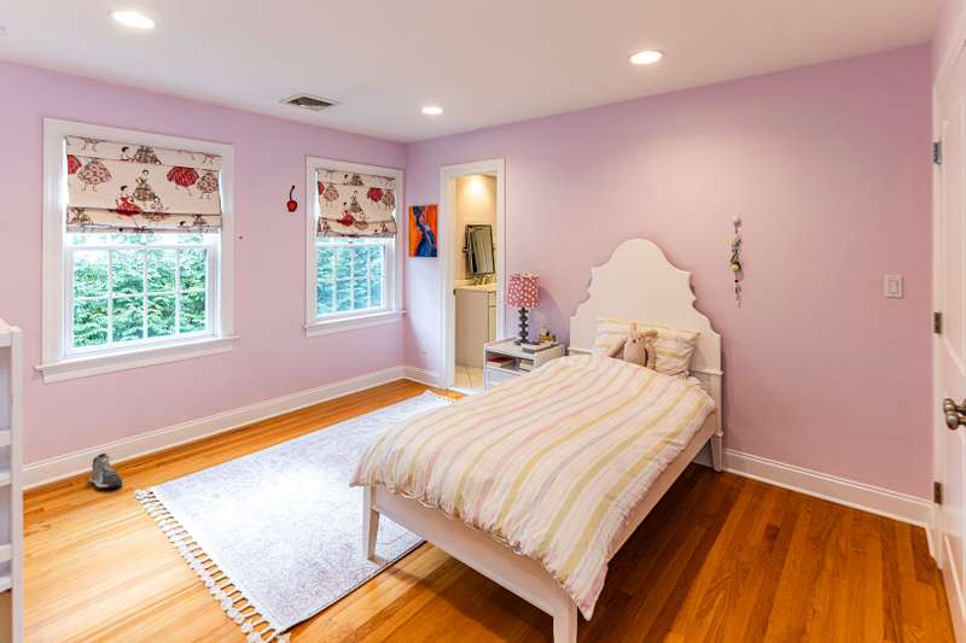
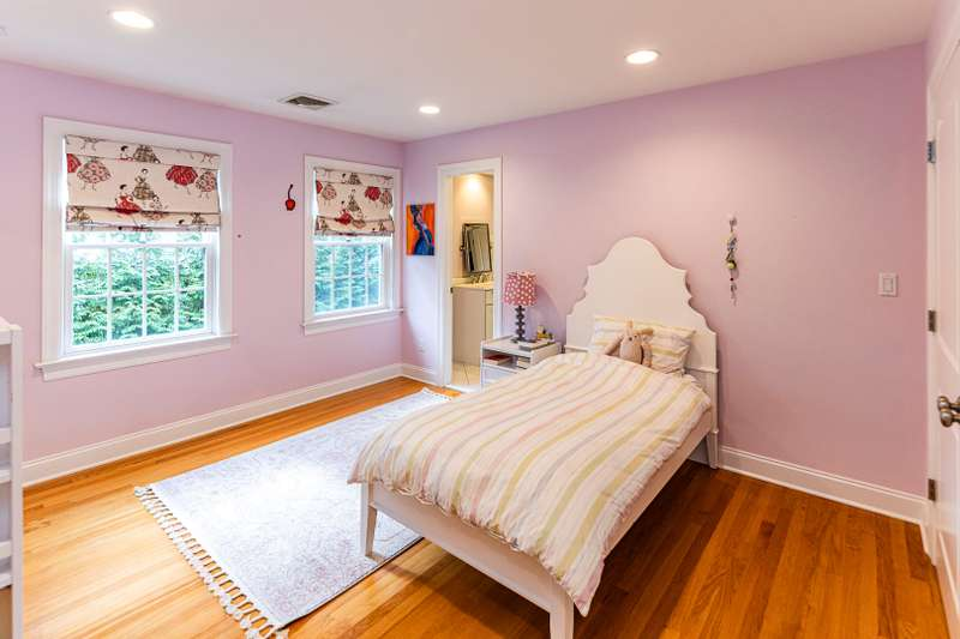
- sneaker [88,452,123,490]
